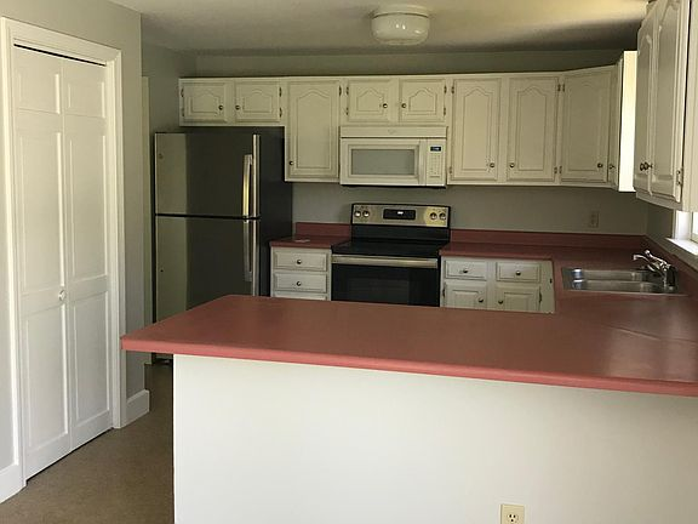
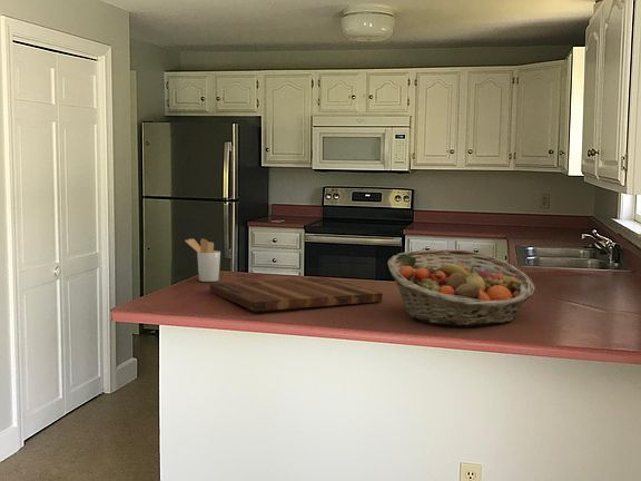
+ utensil holder [184,237,221,283]
+ fruit basket [386,248,536,327]
+ cutting board [209,276,383,313]
